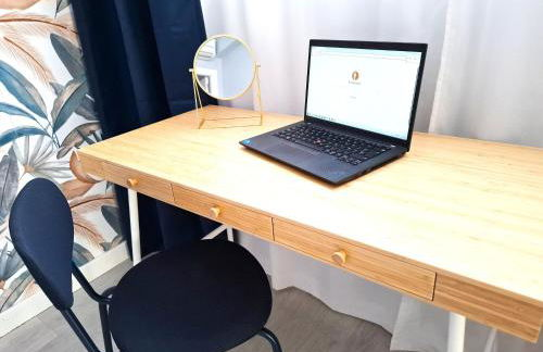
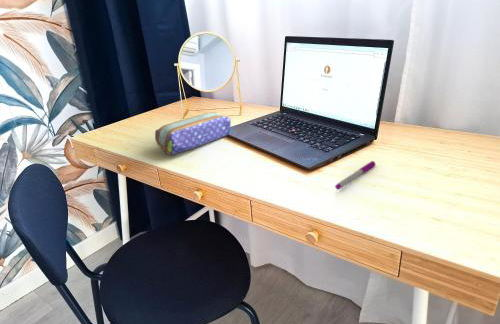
+ pencil case [154,111,232,156]
+ pen [334,160,377,190]
